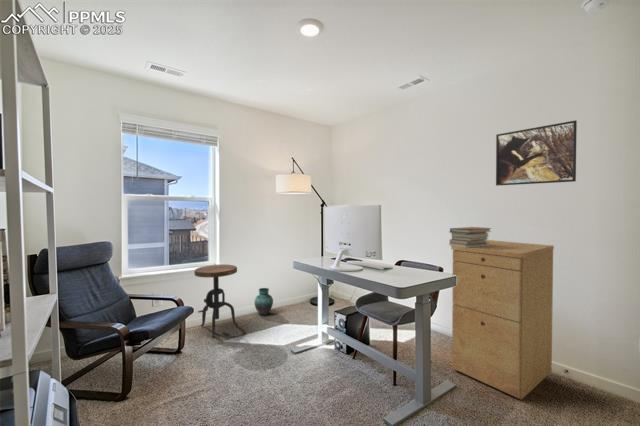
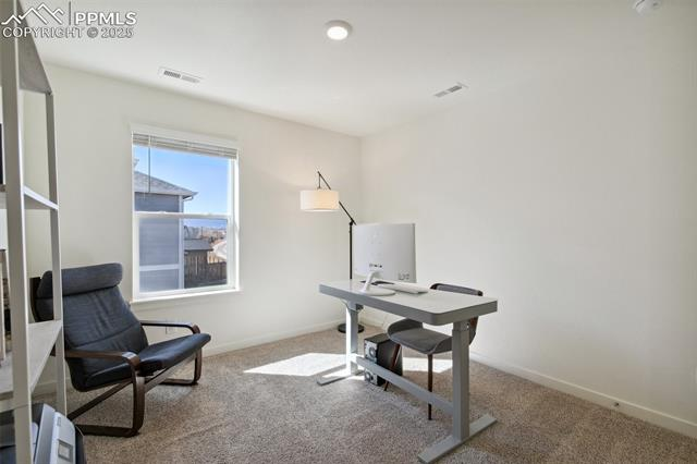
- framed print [495,119,578,187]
- vase [254,287,274,316]
- book stack [448,226,492,248]
- filing cabinet [450,239,555,401]
- side table [193,263,238,339]
